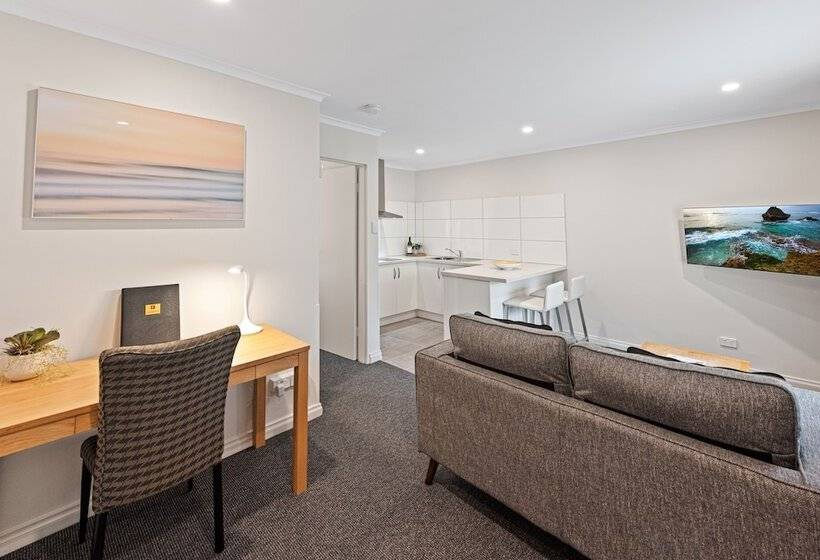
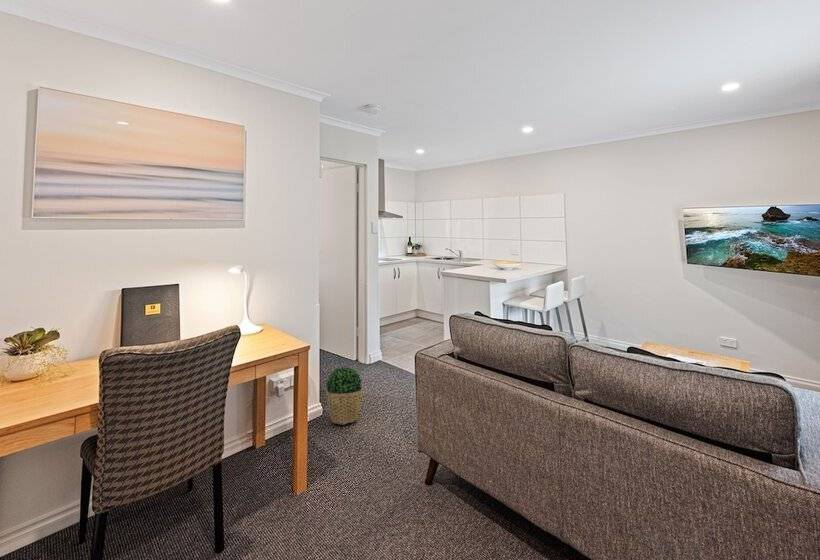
+ potted plant [325,366,363,426]
